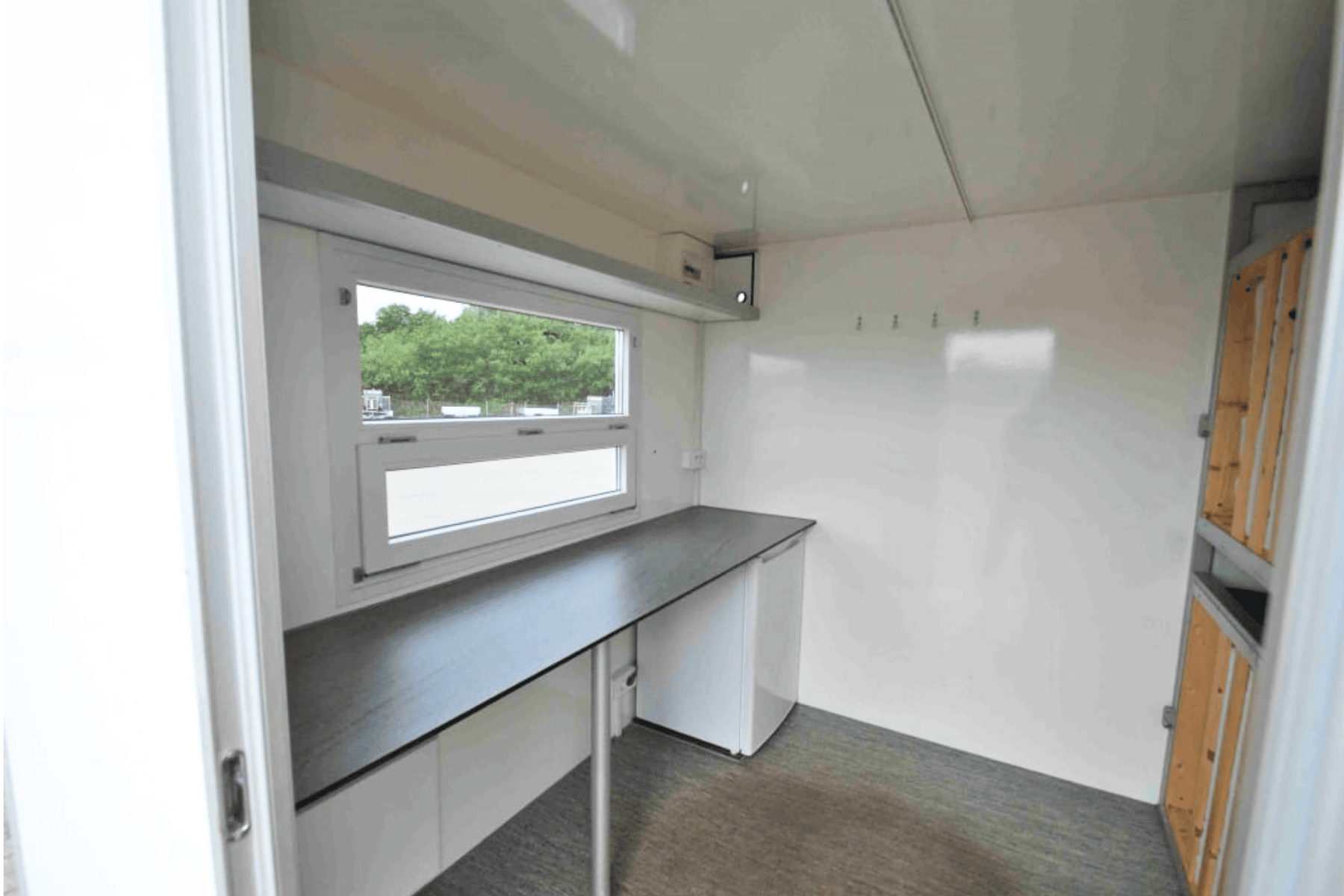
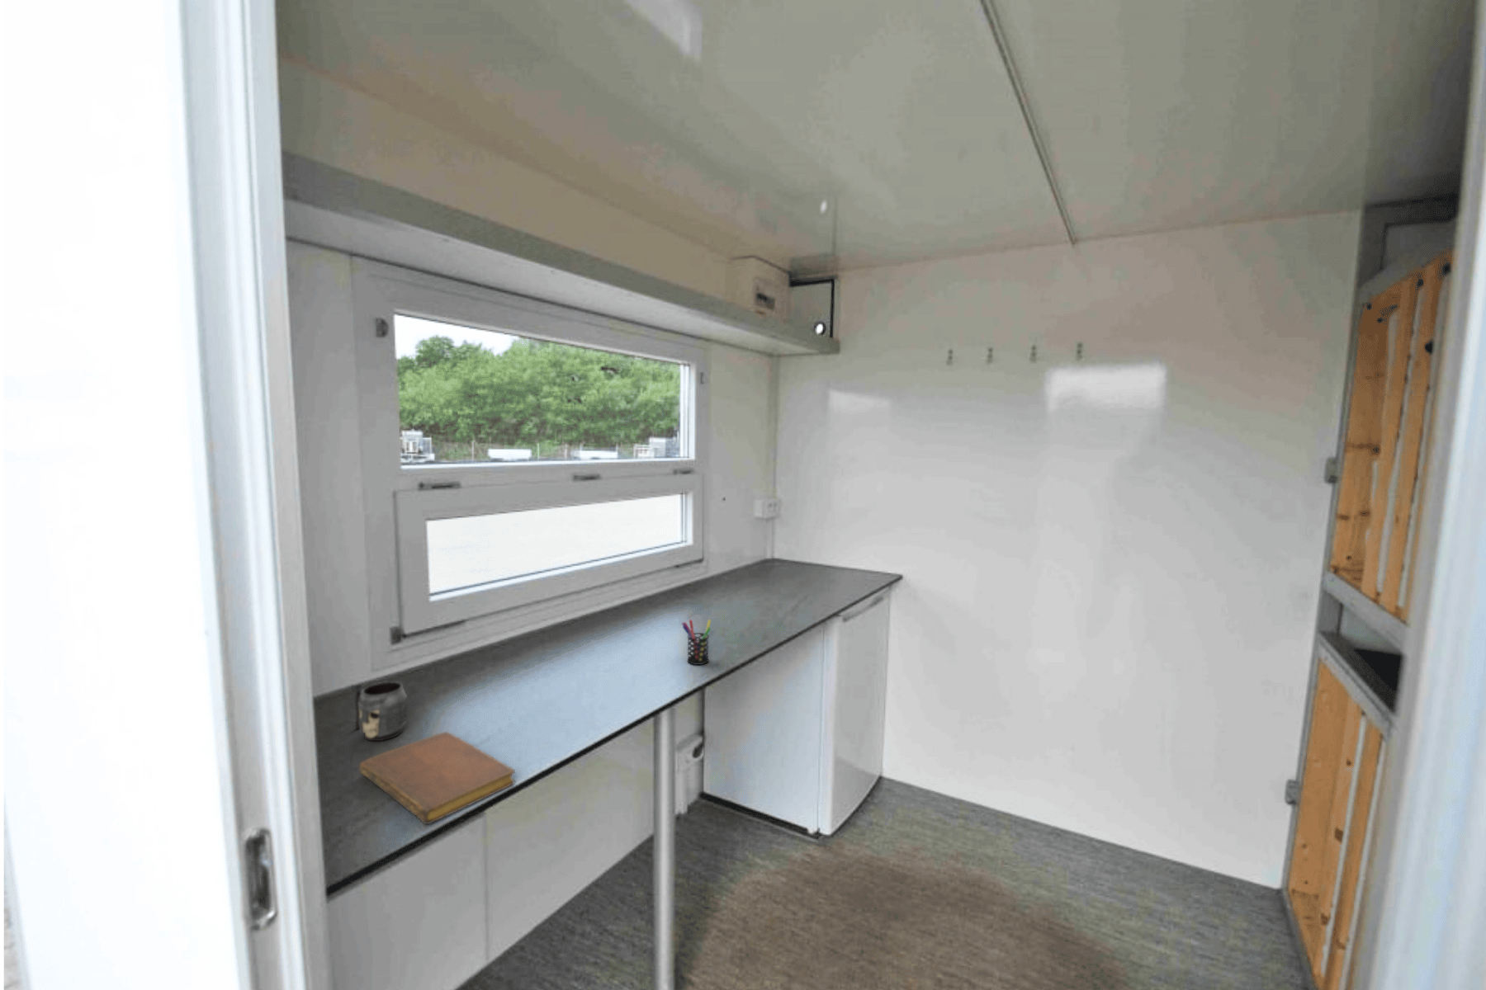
+ notebook [358,731,516,825]
+ mug [350,681,408,741]
+ pen holder [681,619,712,666]
